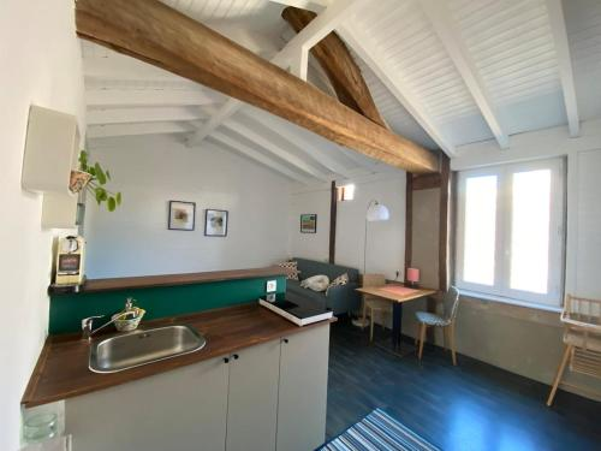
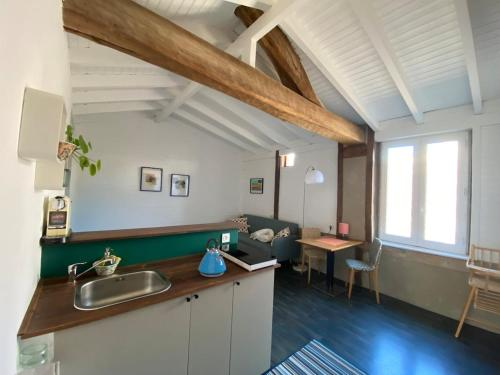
+ kettle [197,237,227,278]
